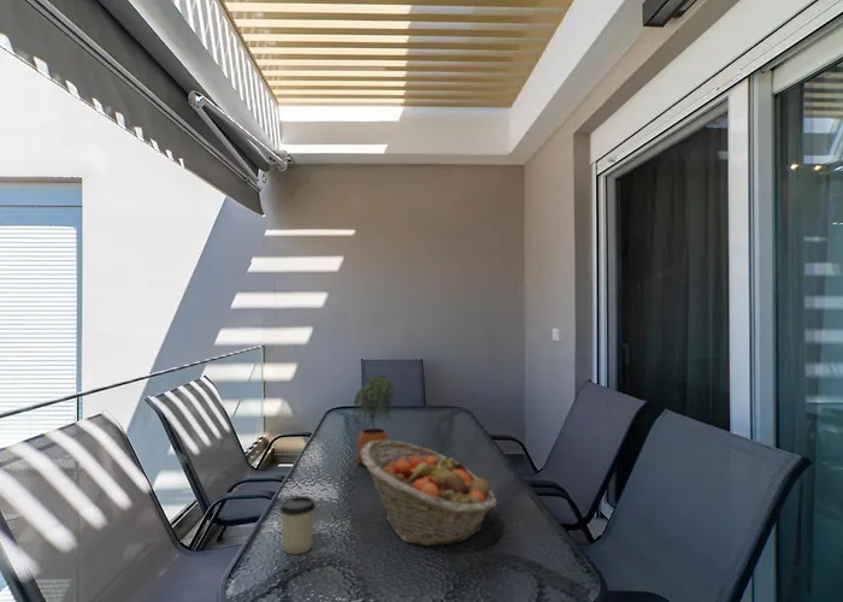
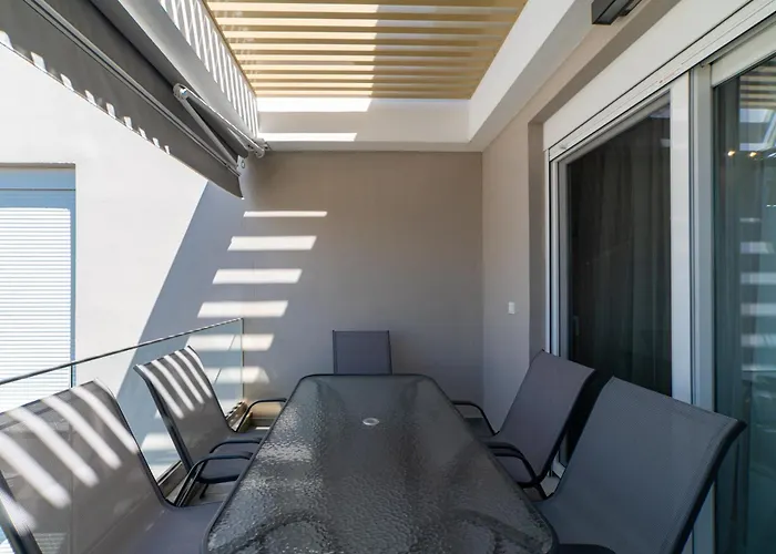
- potted plant [352,374,395,466]
- fruit basket [360,439,499,548]
- cup [279,495,317,555]
